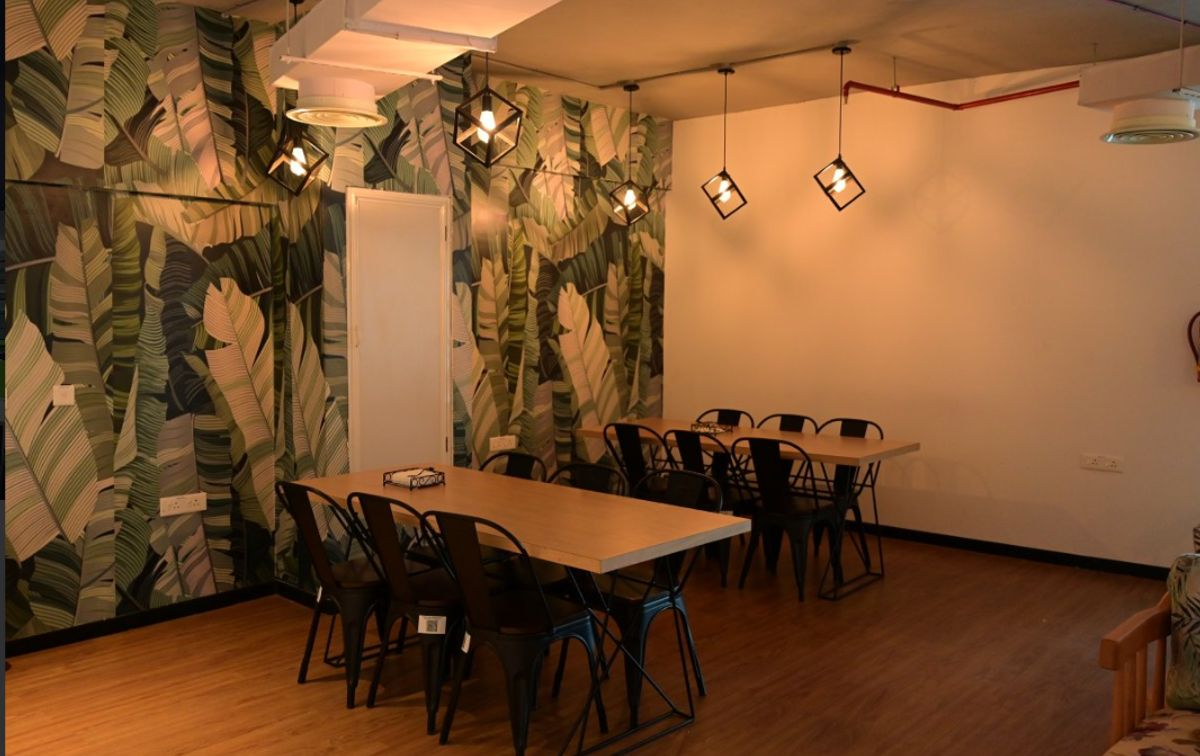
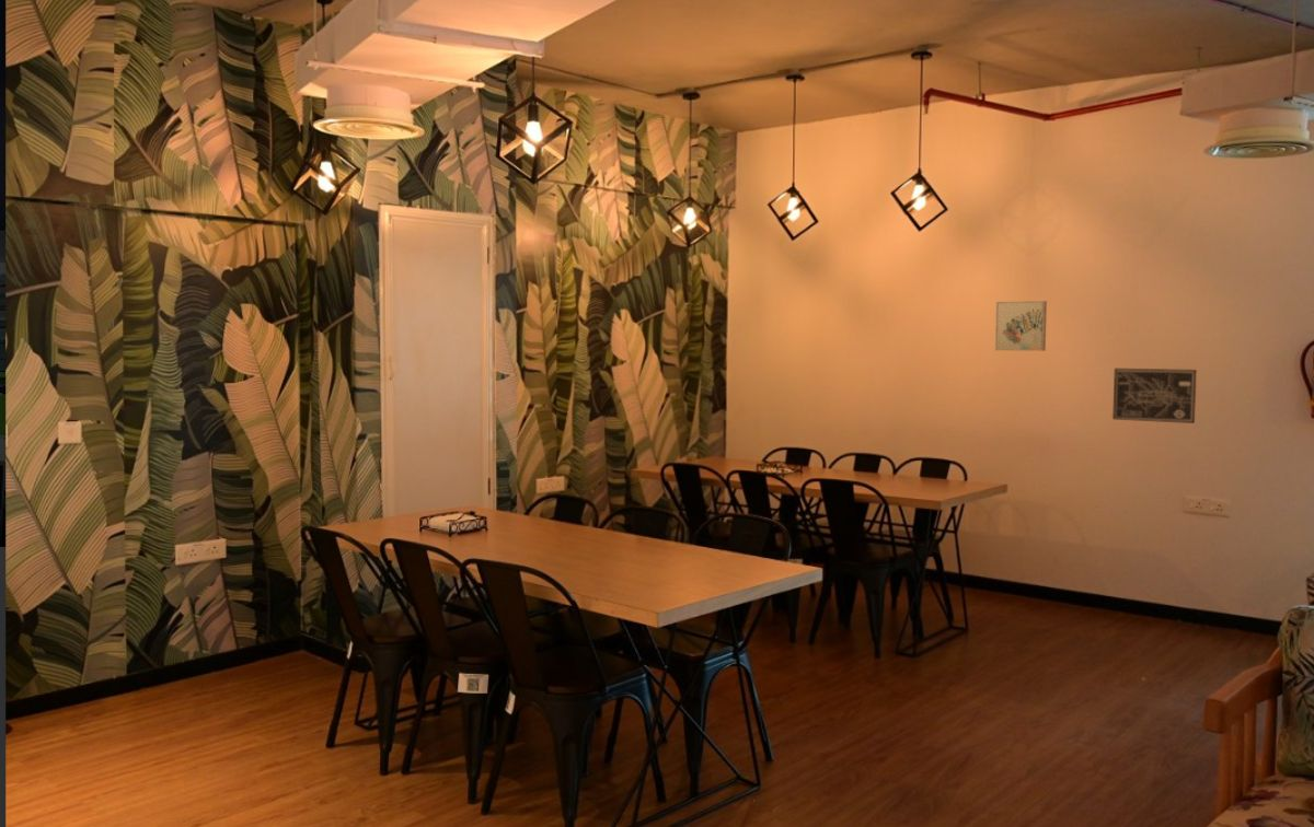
+ wall art [1111,368,1198,424]
+ wall art [994,300,1048,352]
